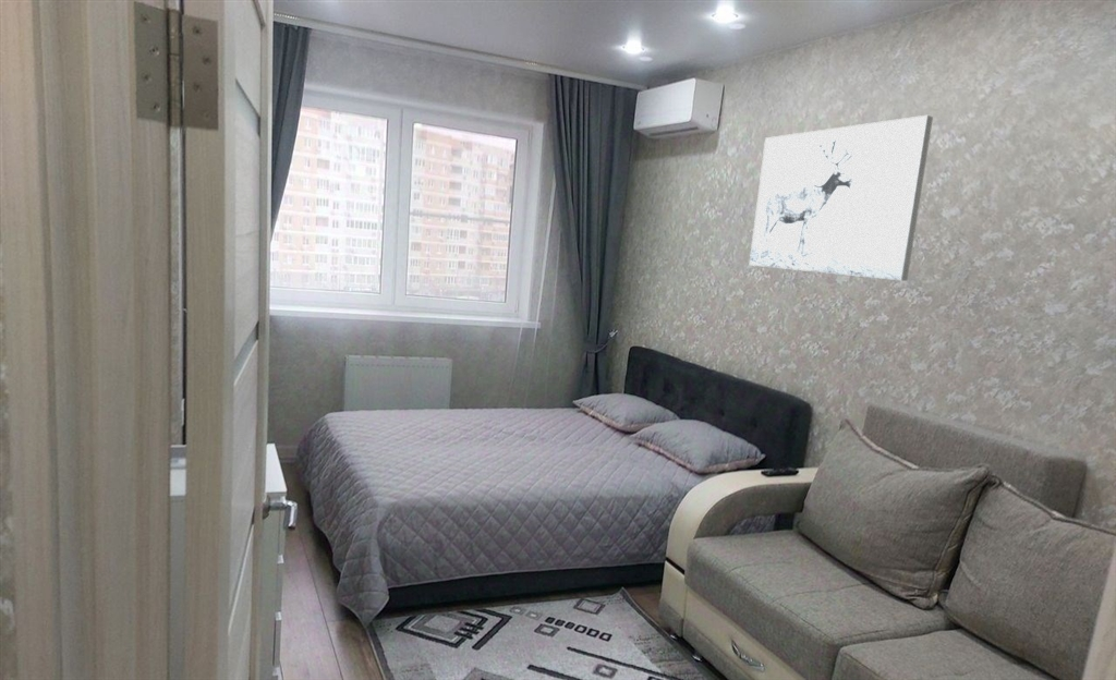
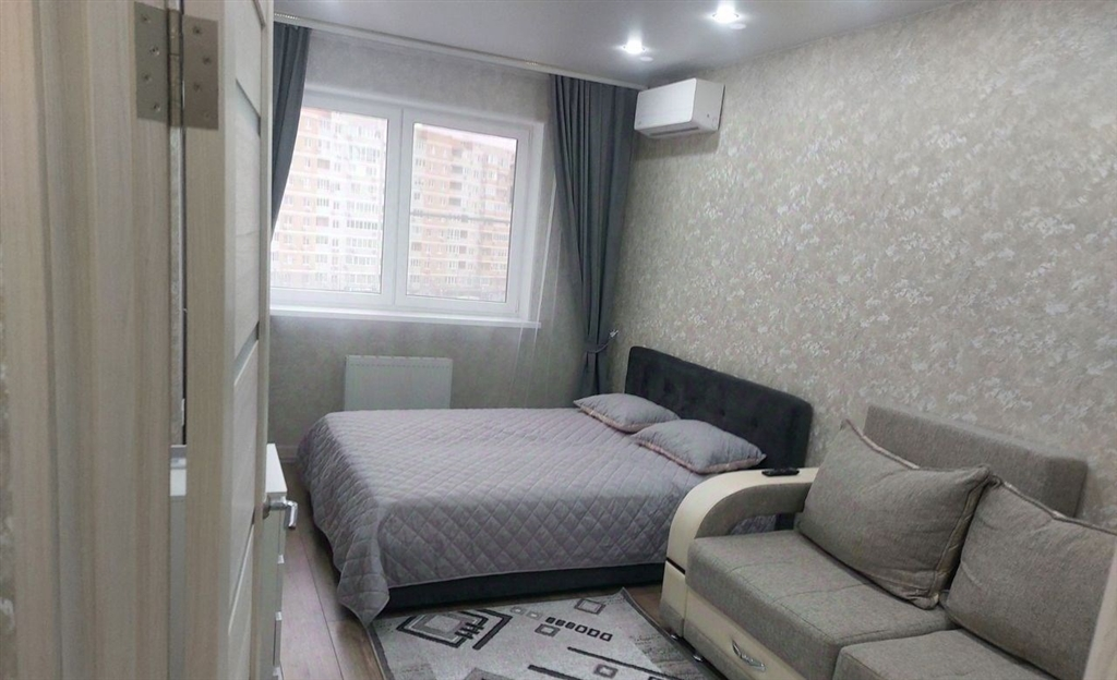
- wall art [749,114,934,282]
